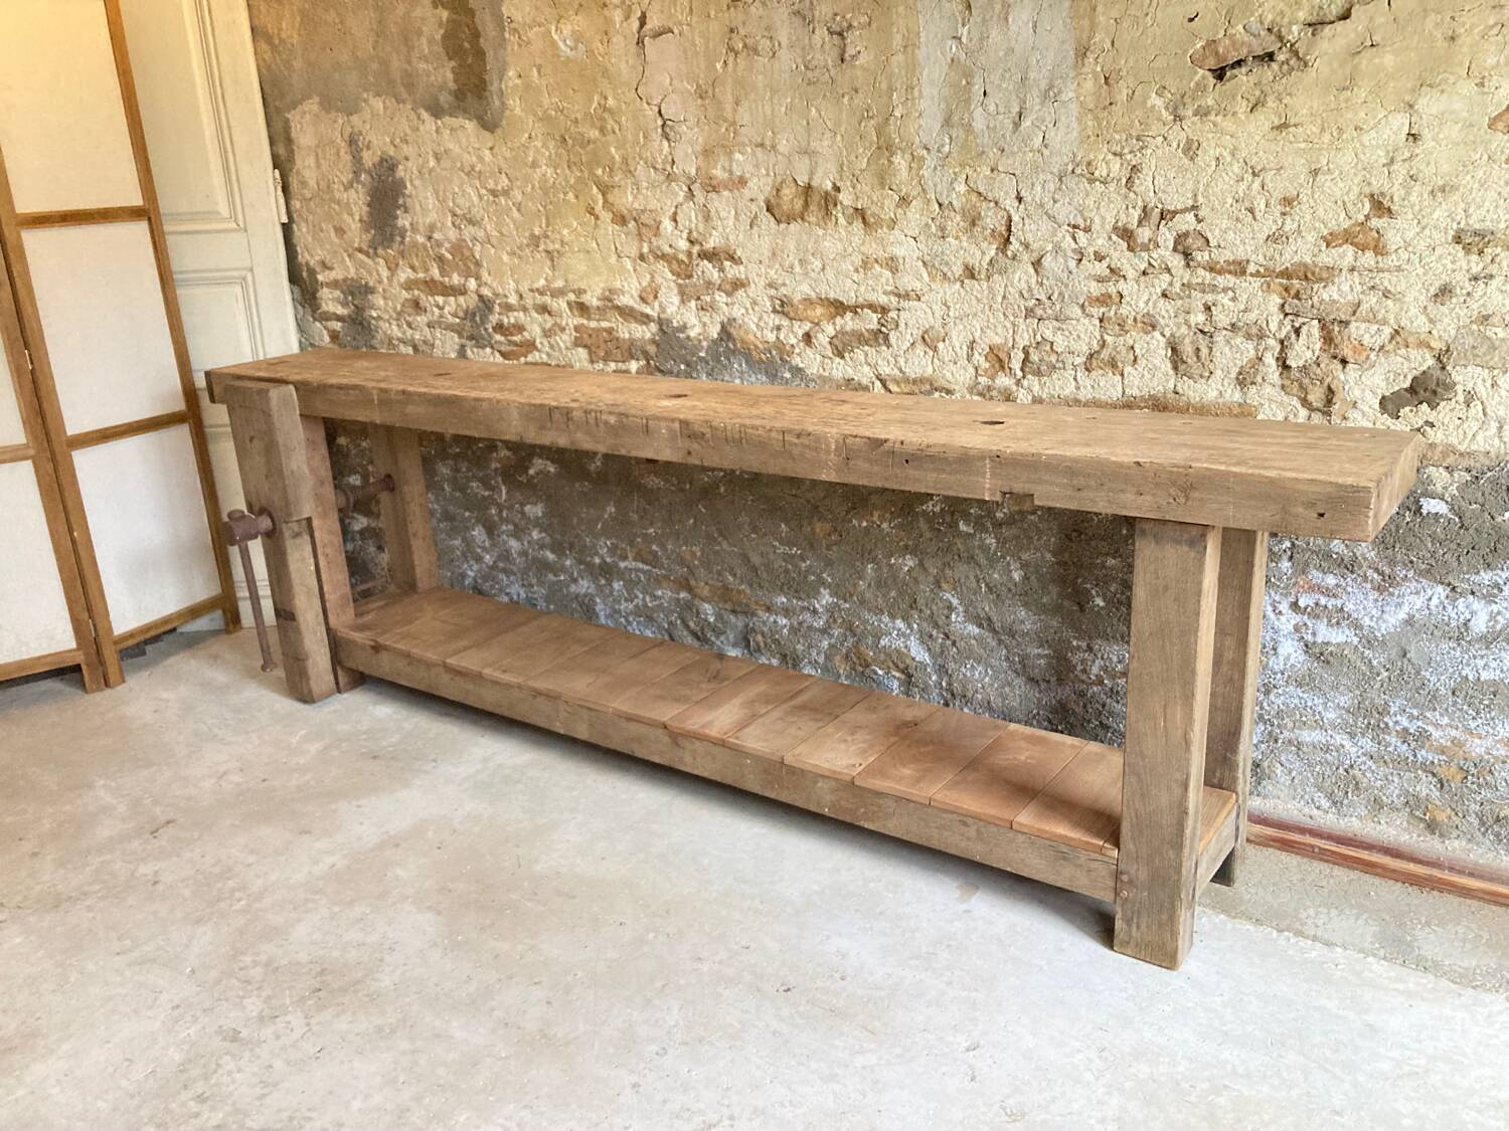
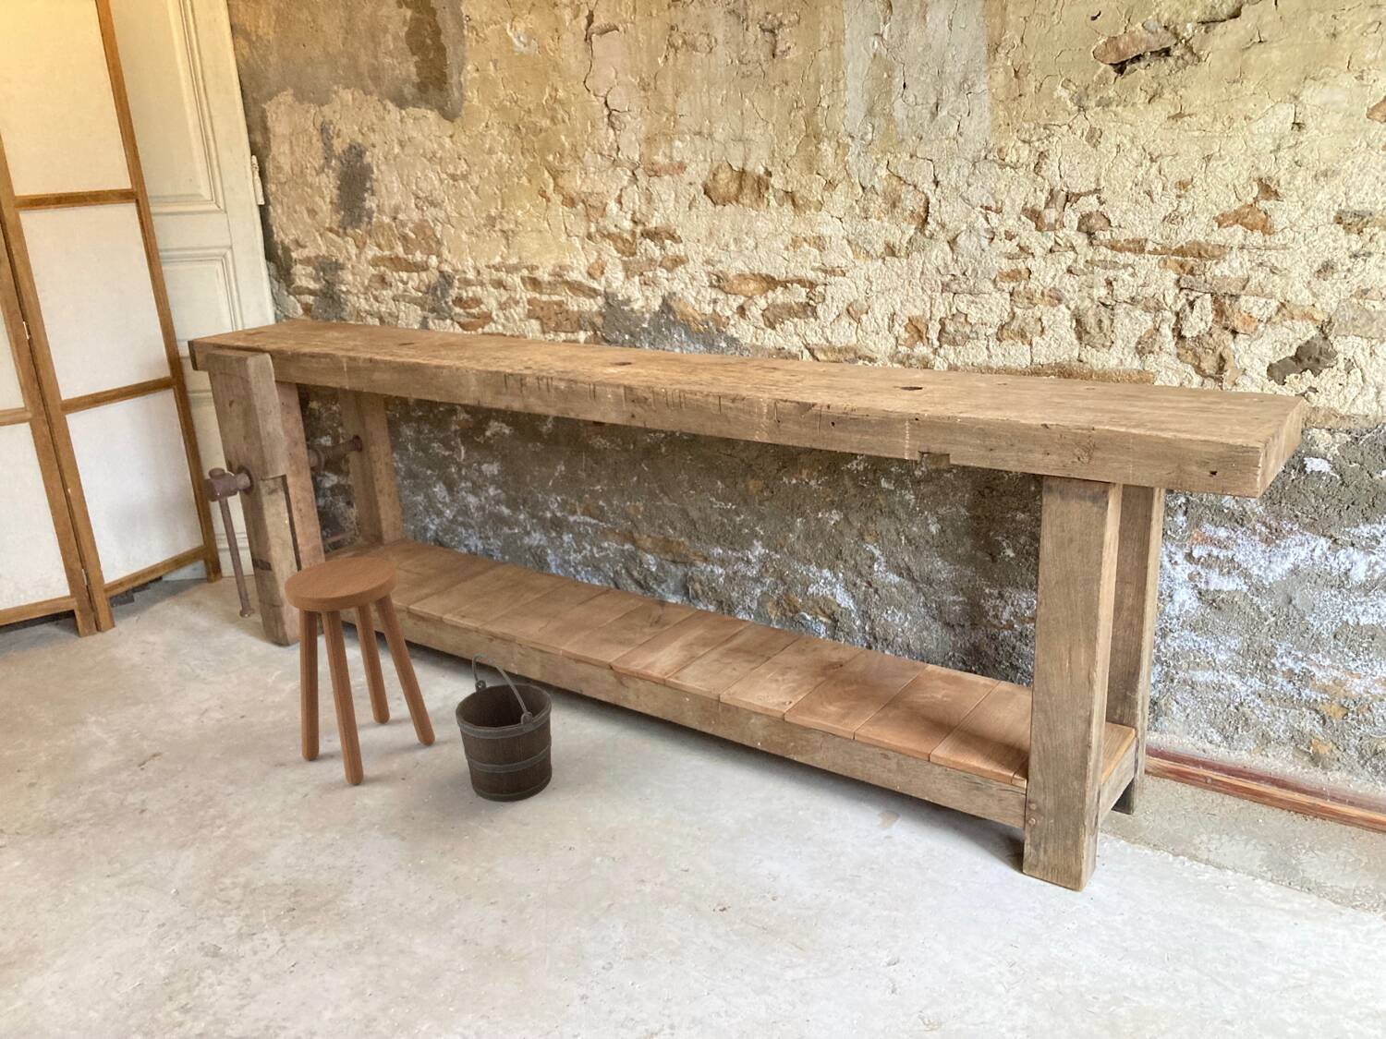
+ stool [284,556,437,786]
+ bucket [455,652,552,802]
